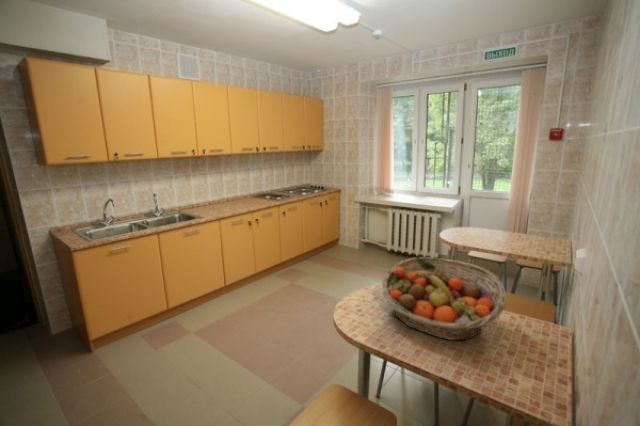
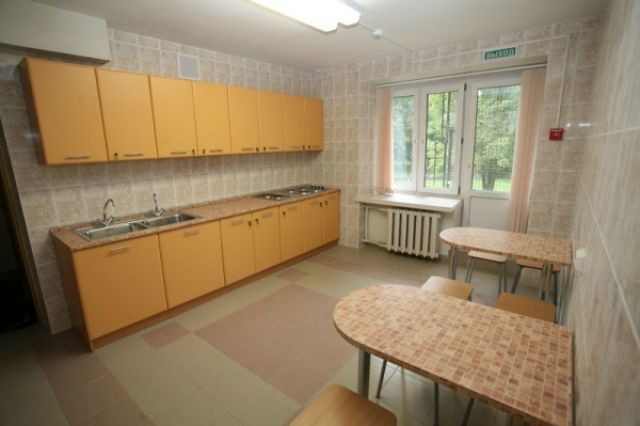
- fruit basket [381,256,508,341]
